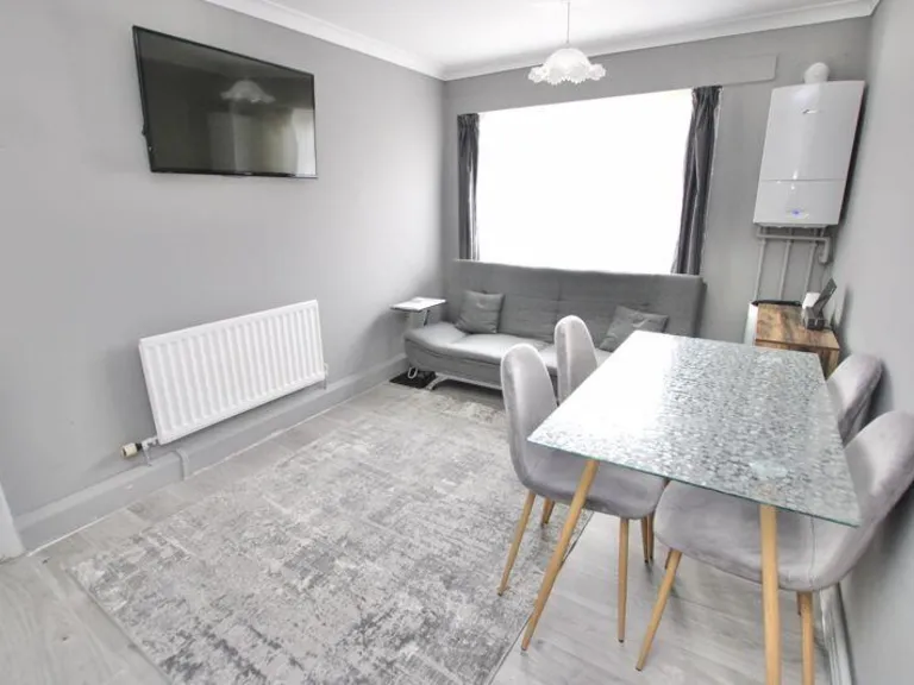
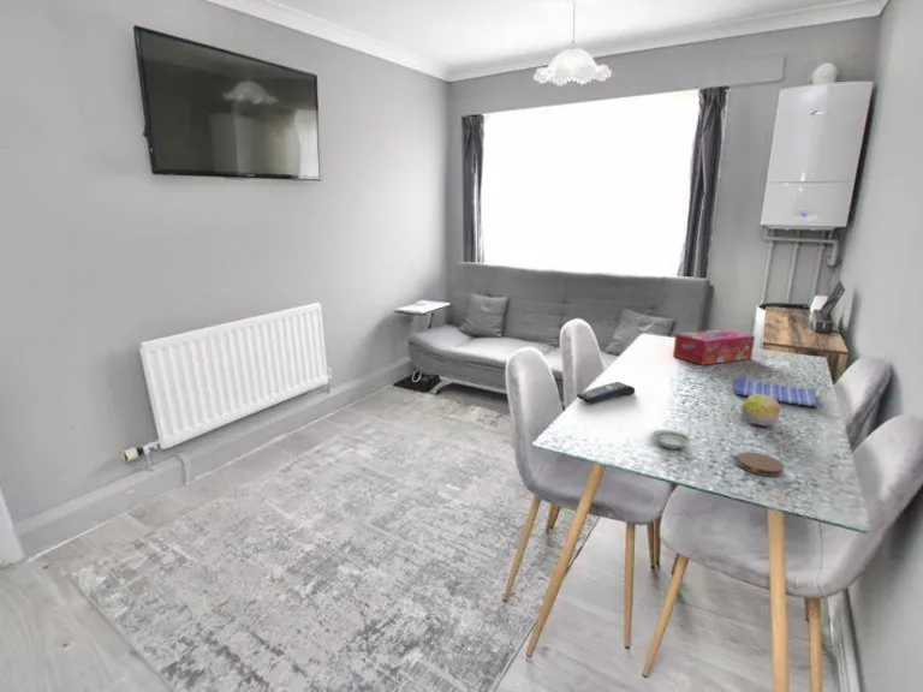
+ coaster [734,451,786,477]
+ remote control [576,381,636,405]
+ dish towel [733,376,820,407]
+ saucer [650,429,692,451]
+ tissue box [672,328,756,366]
+ fruit [740,394,781,426]
